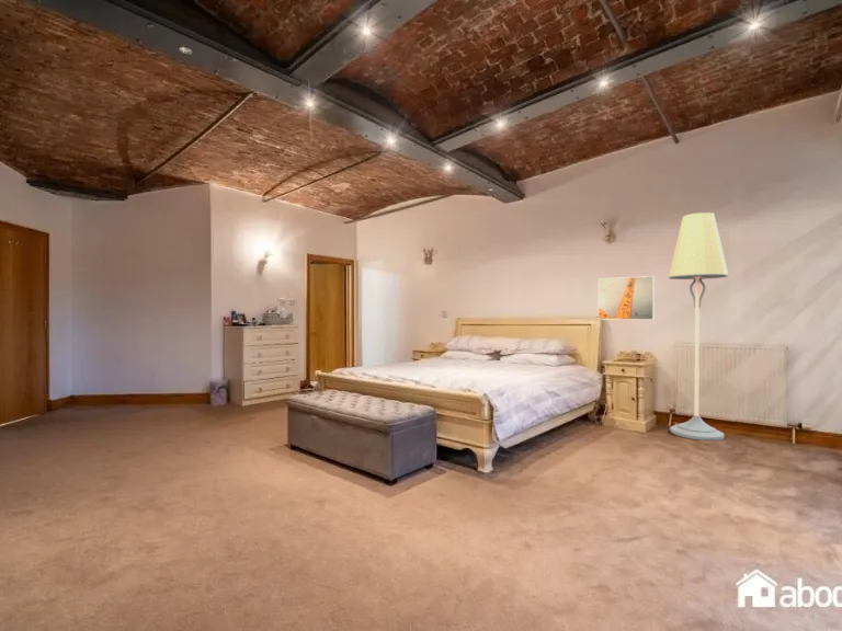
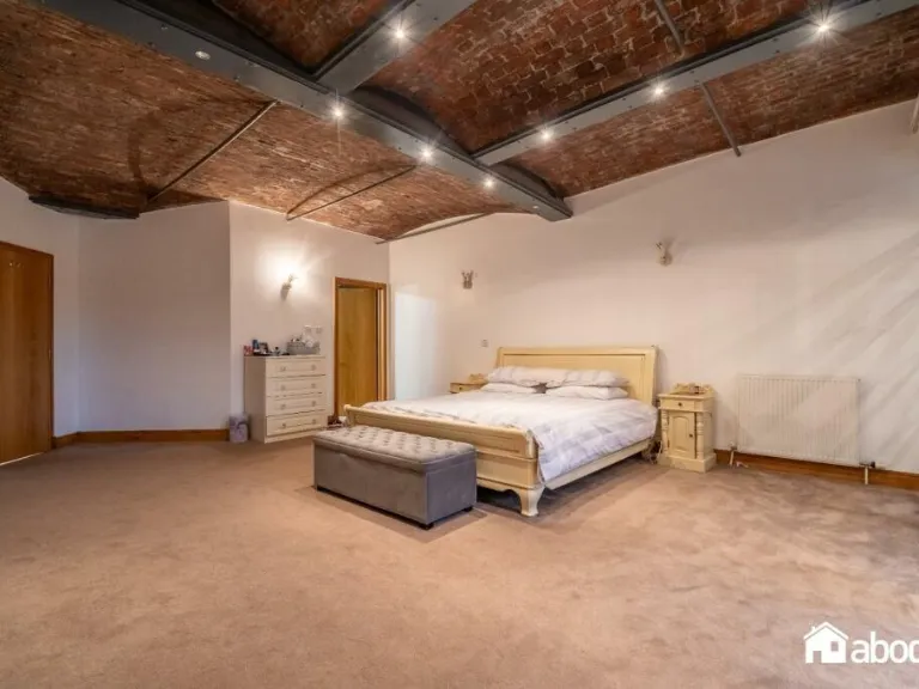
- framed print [598,275,656,321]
- floor lamp [668,211,730,441]
